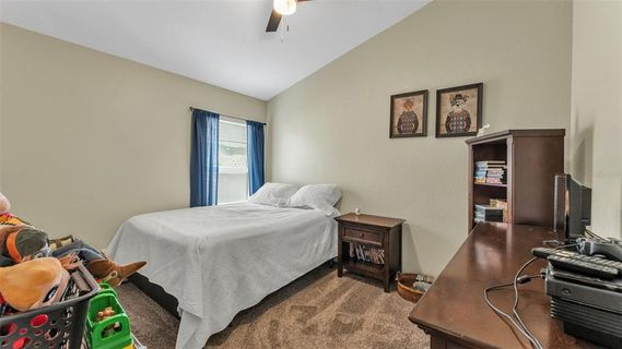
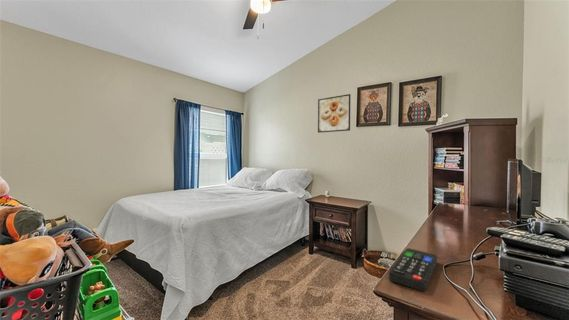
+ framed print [317,93,352,134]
+ remote control [388,247,438,292]
